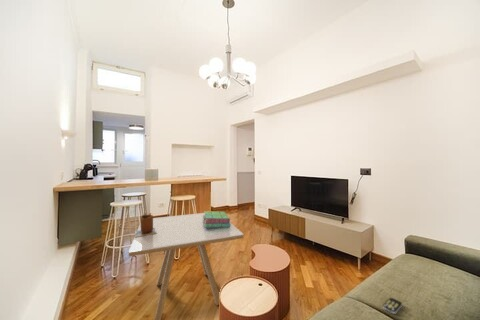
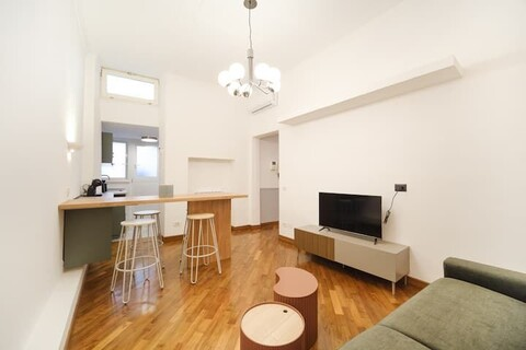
- dining table [128,212,245,320]
- remote control [382,297,403,315]
- ceramic jug [134,212,157,237]
- stack of books [203,210,231,228]
